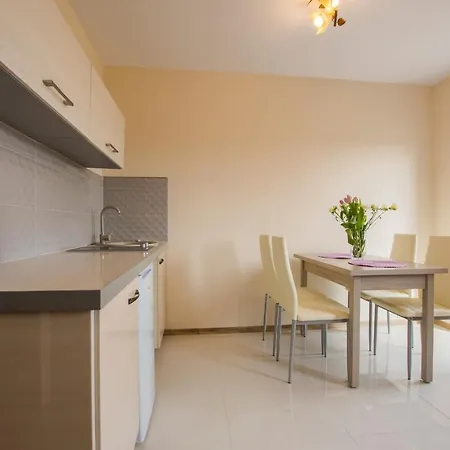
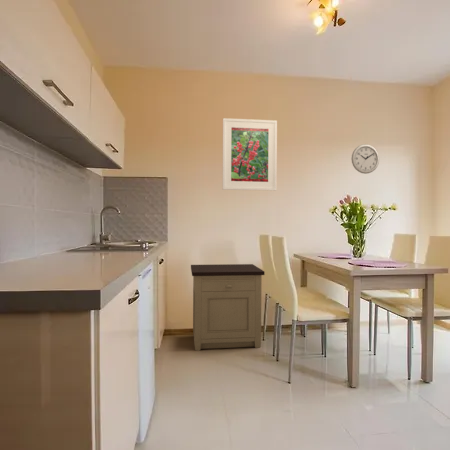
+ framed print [221,117,278,192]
+ nightstand [190,263,266,352]
+ wall clock [350,143,380,175]
